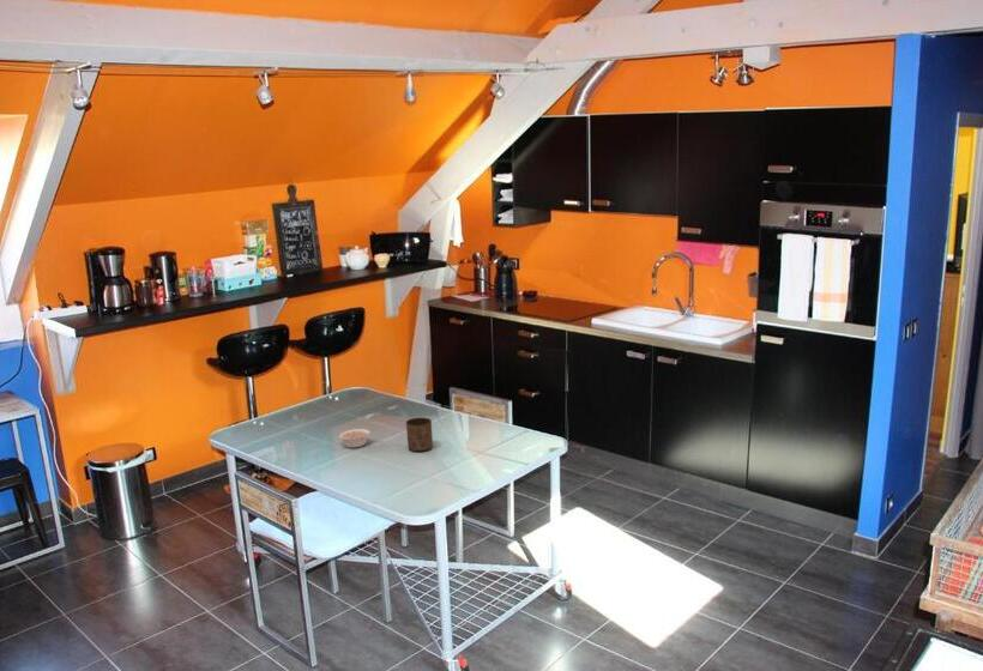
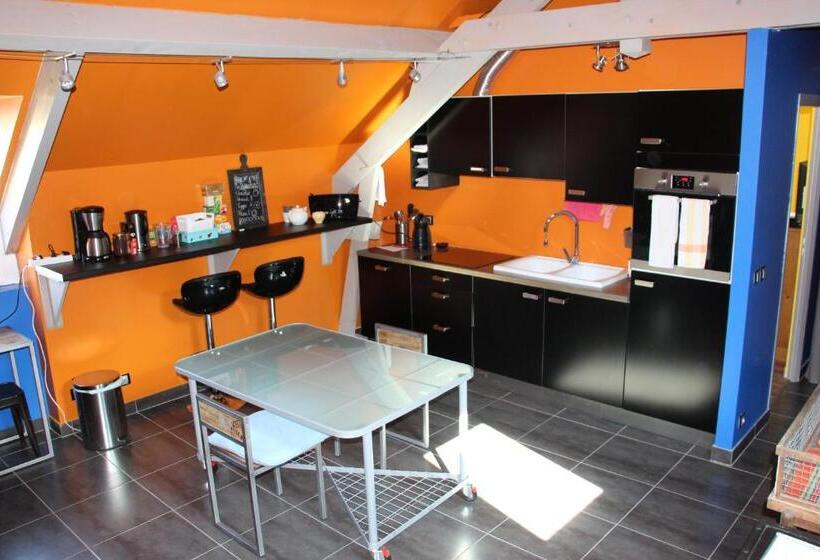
- legume [338,428,378,449]
- cup [405,417,434,453]
